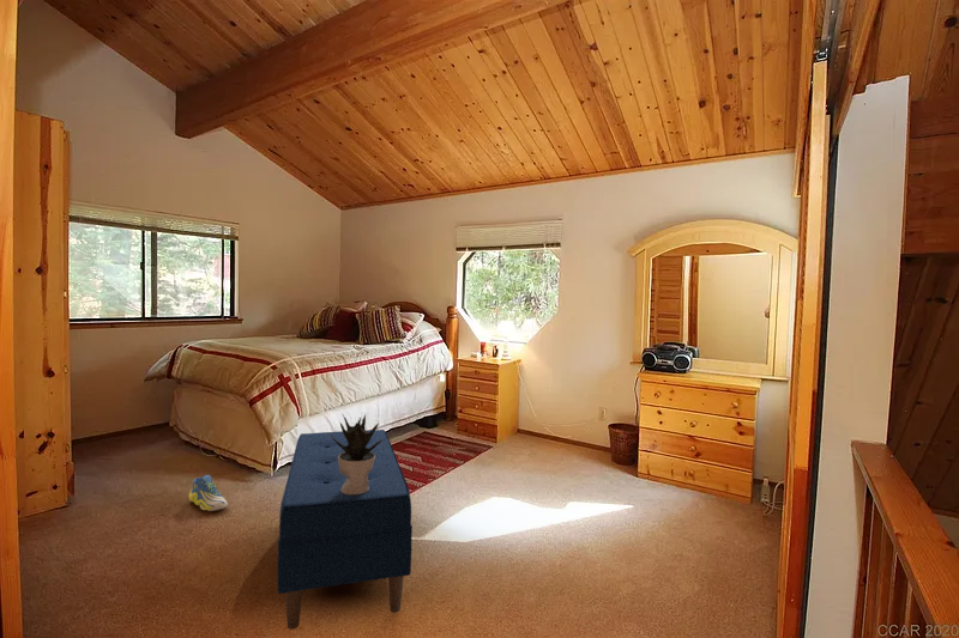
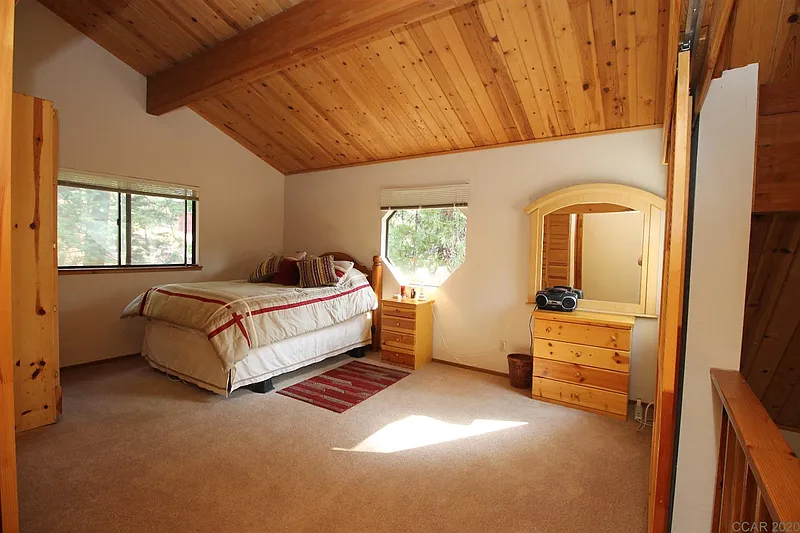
- potted plant [330,412,384,494]
- bench [277,429,414,631]
- sneaker [188,474,229,512]
